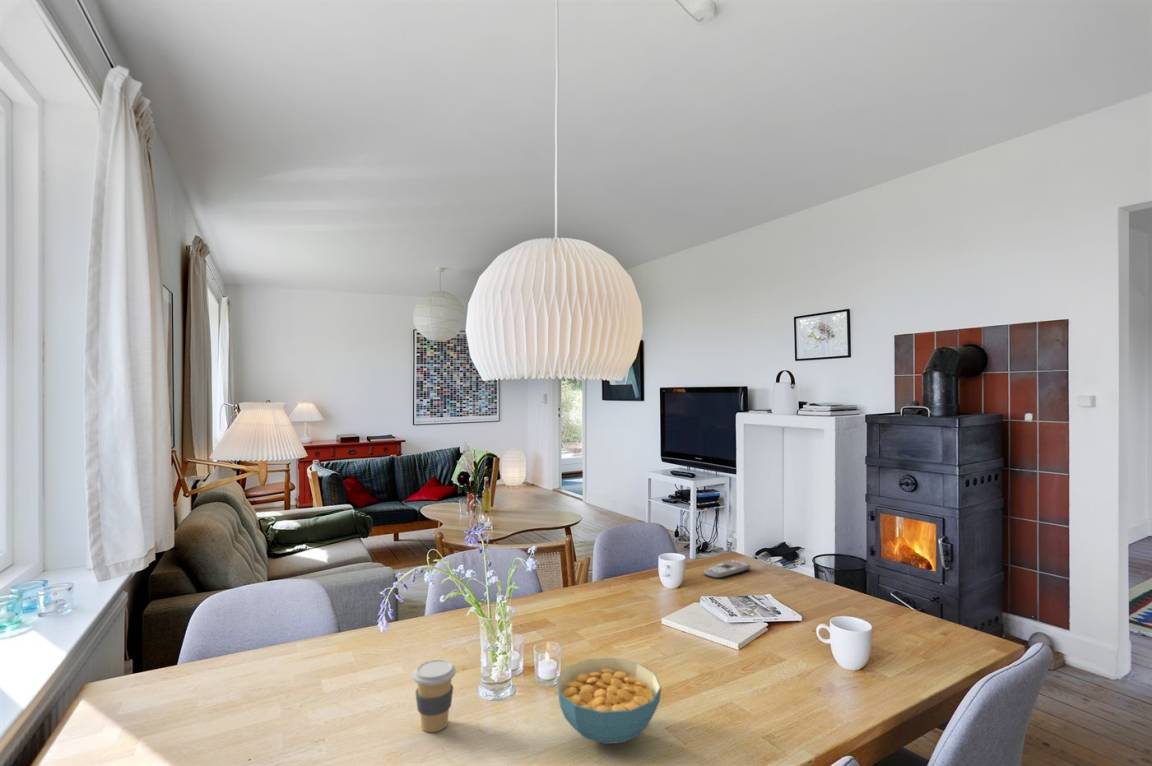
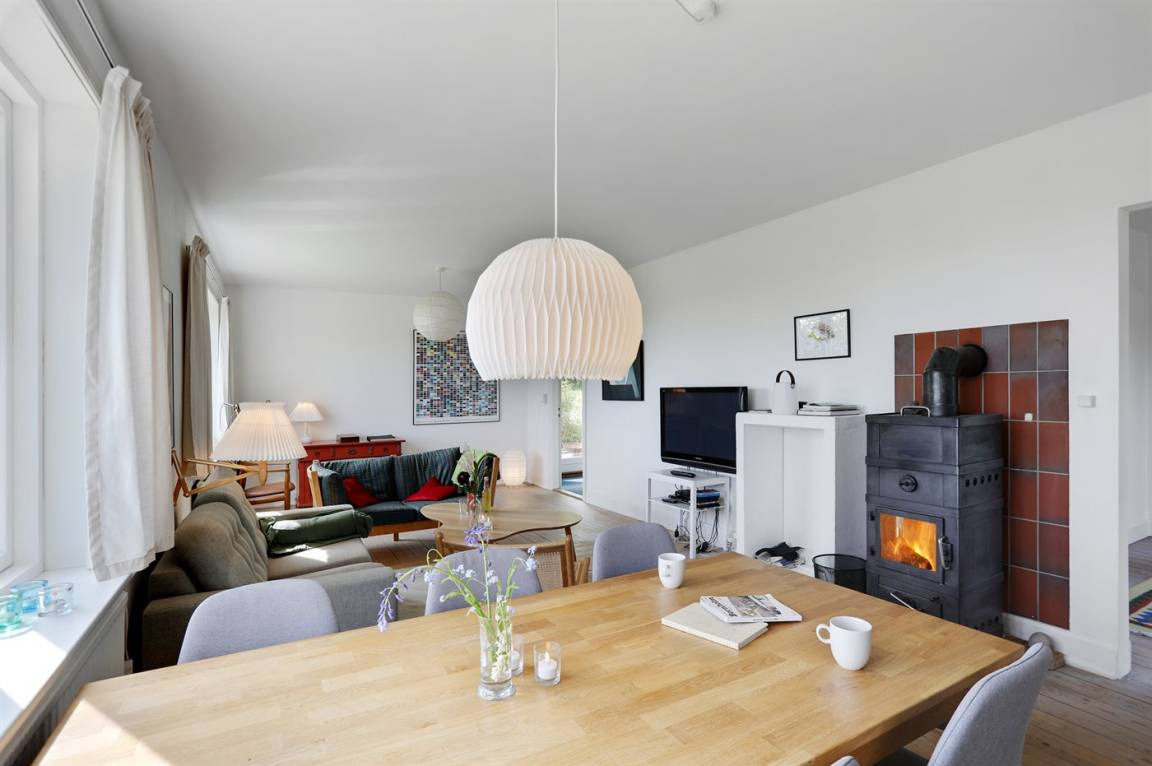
- cereal bowl [556,657,662,745]
- coffee cup [411,658,457,733]
- remote control [703,559,752,579]
